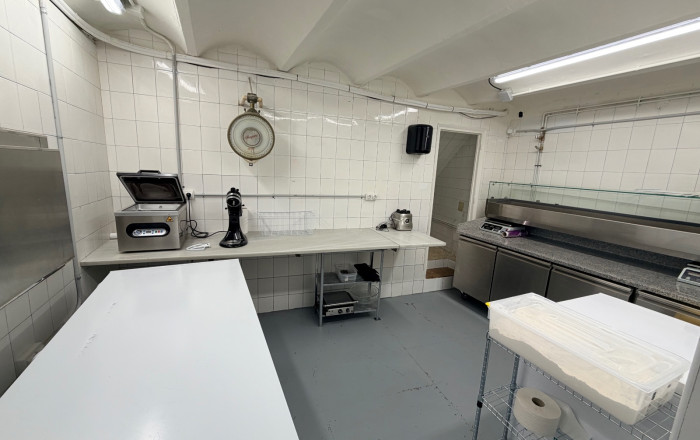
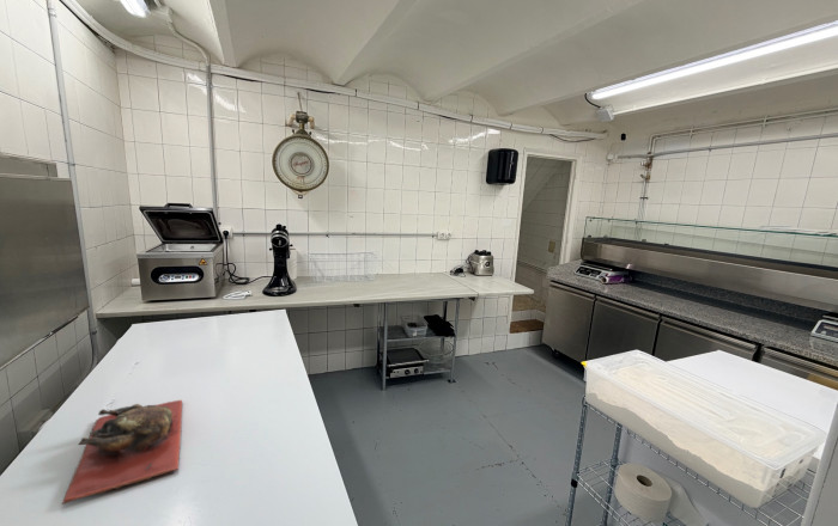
+ cutting board [60,399,183,507]
